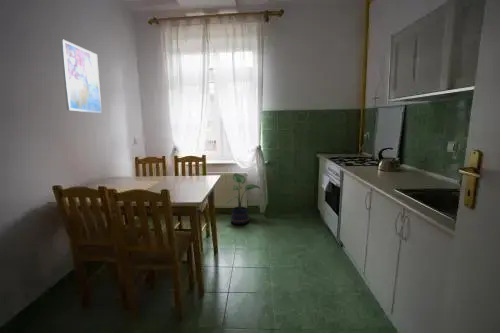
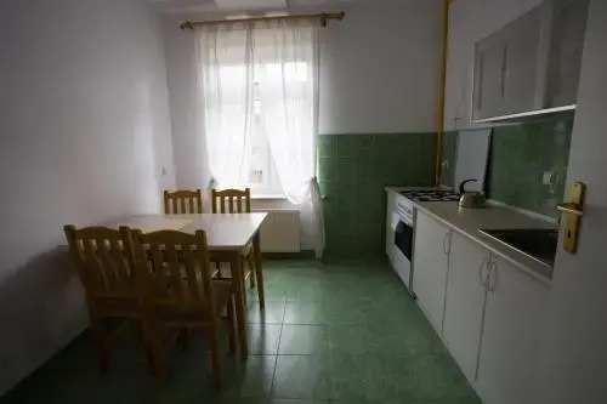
- potted plant [226,172,261,225]
- wall art [59,38,103,114]
